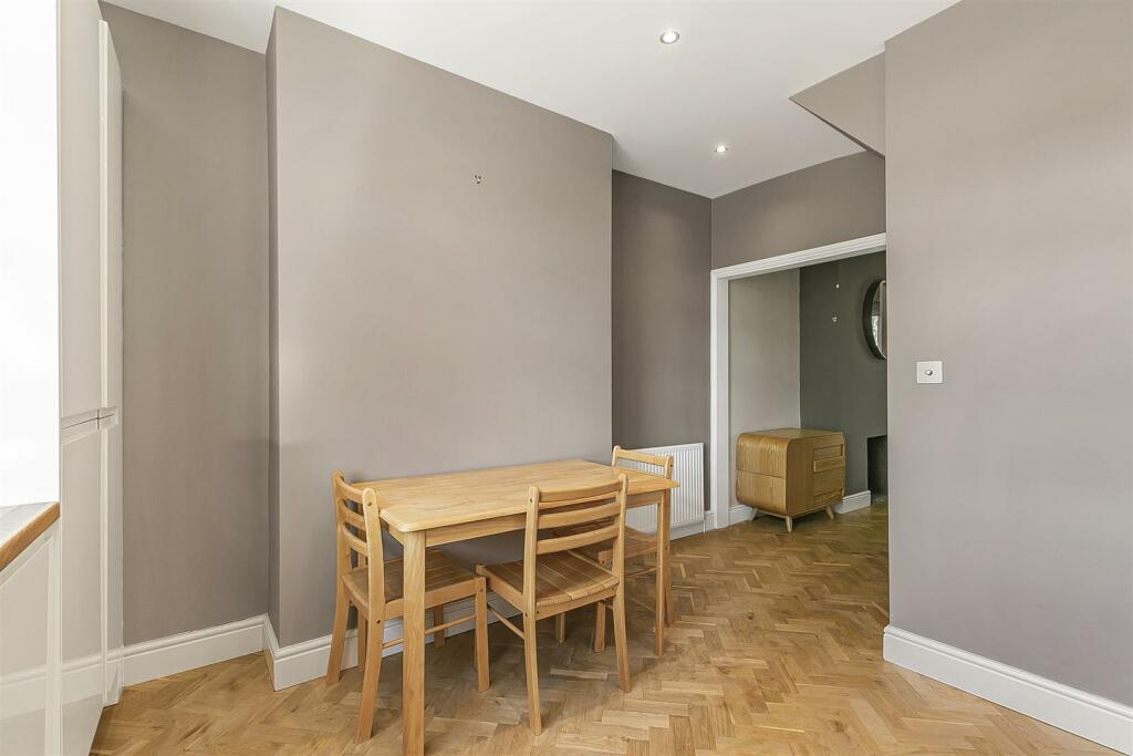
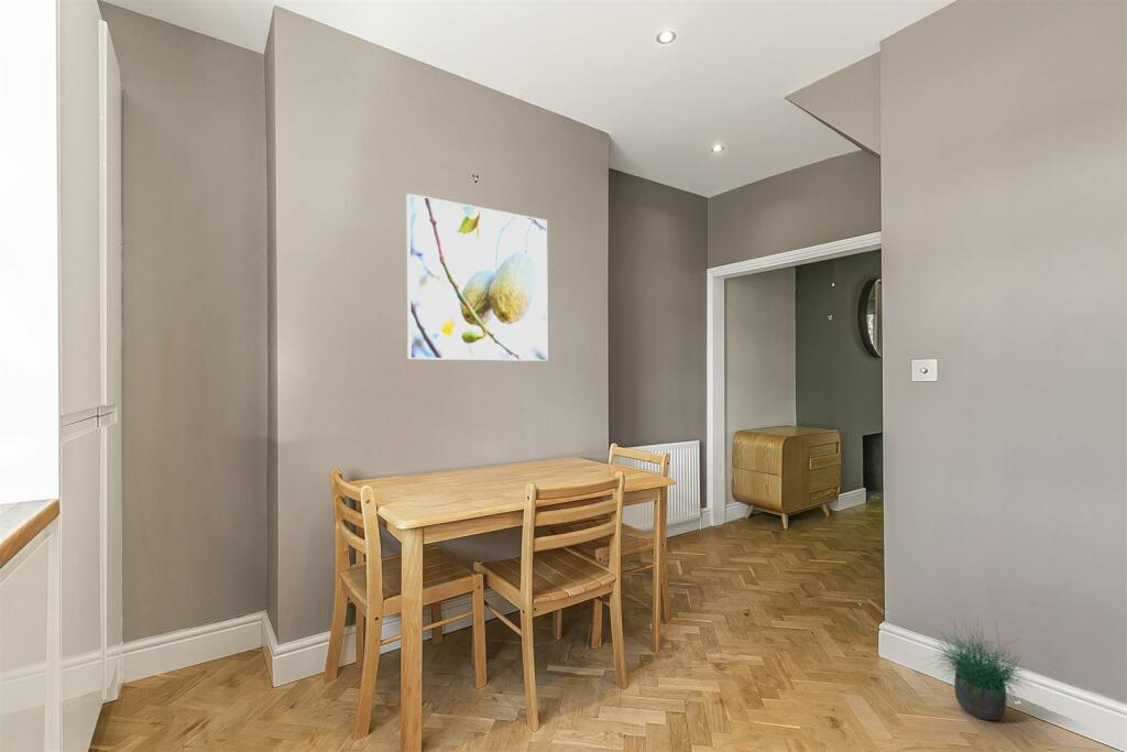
+ potted plant [921,617,1037,721]
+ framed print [406,193,549,362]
